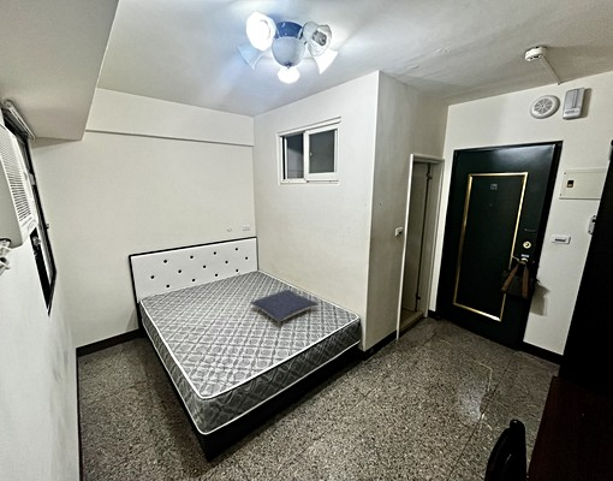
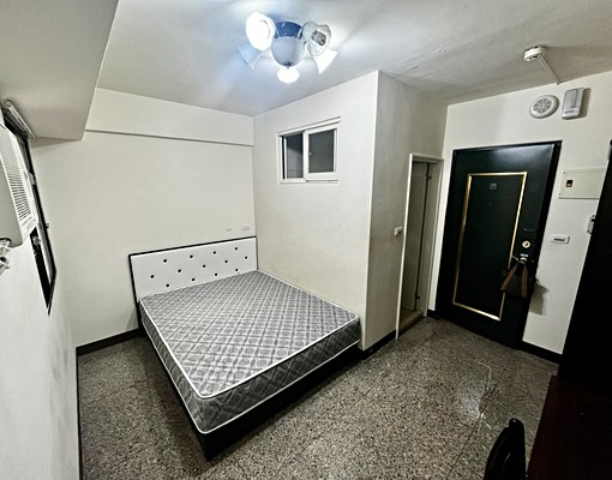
- pillow [249,289,320,323]
